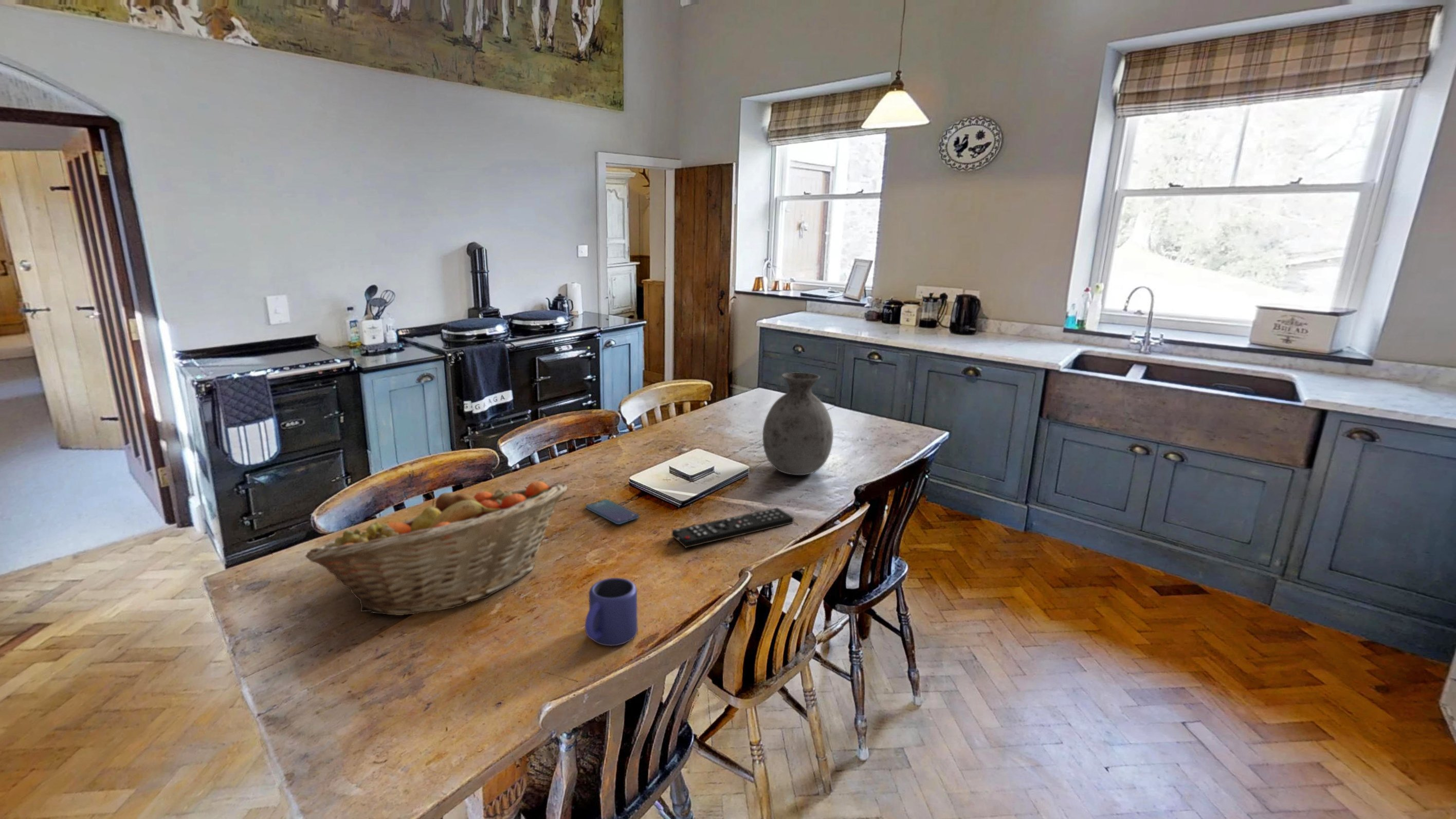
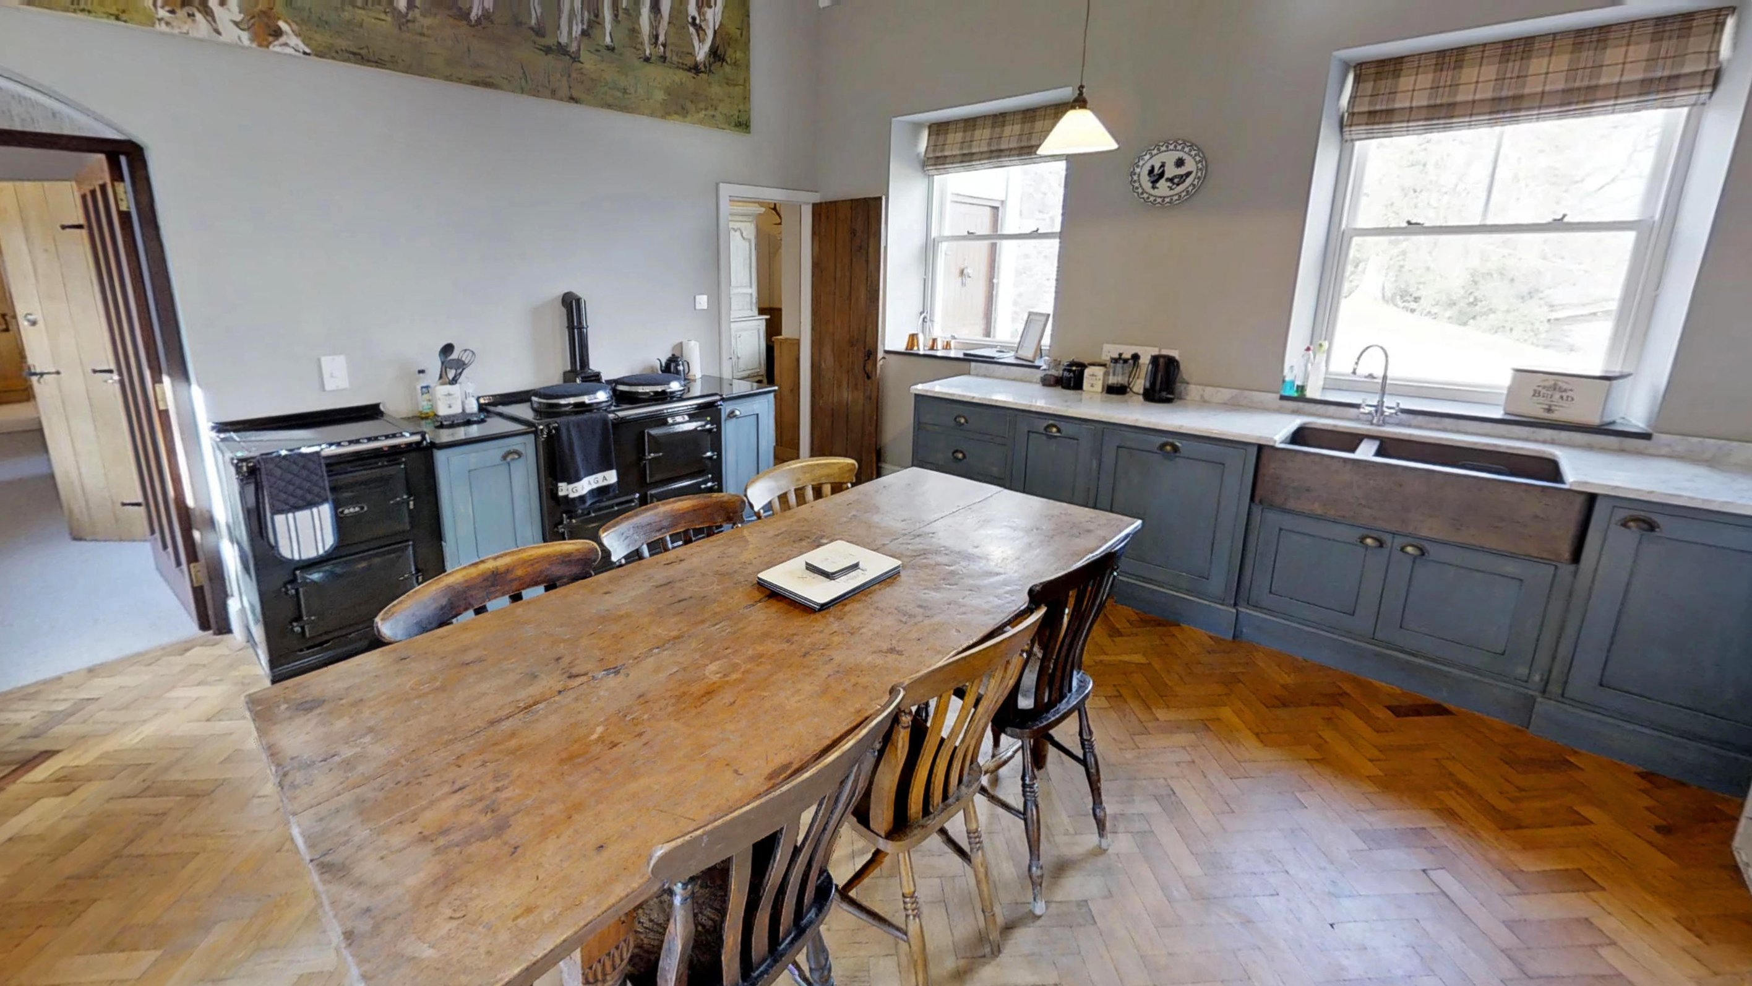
- mug [585,577,638,647]
- smartphone [585,499,640,525]
- vase [762,372,834,476]
- fruit basket [304,481,568,616]
- remote control [671,507,794,549]
